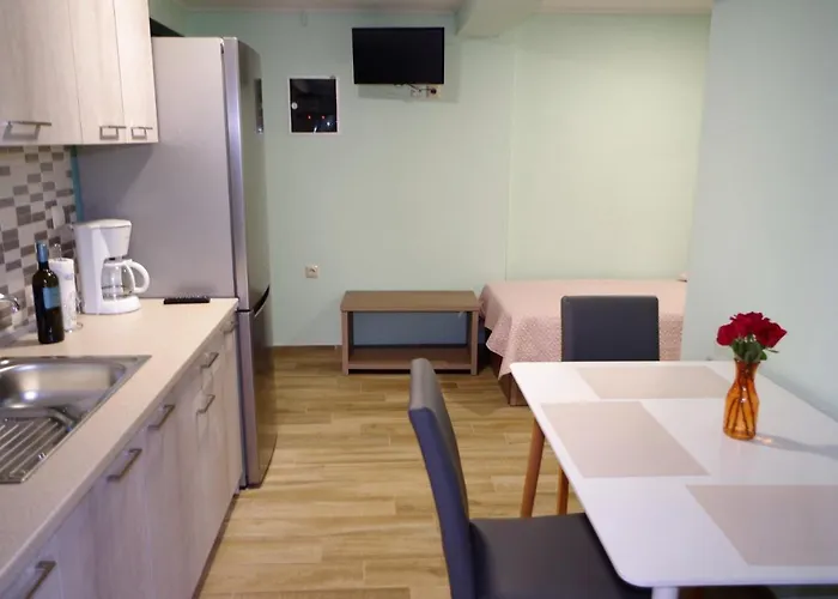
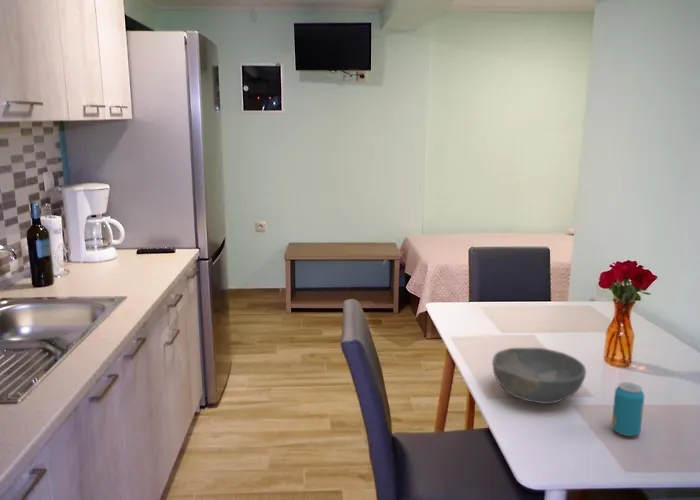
+ beverage can [611,381,645,437]
+ bowl [492,347,587,405]
